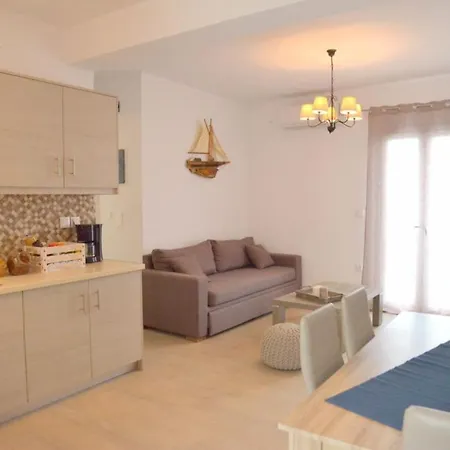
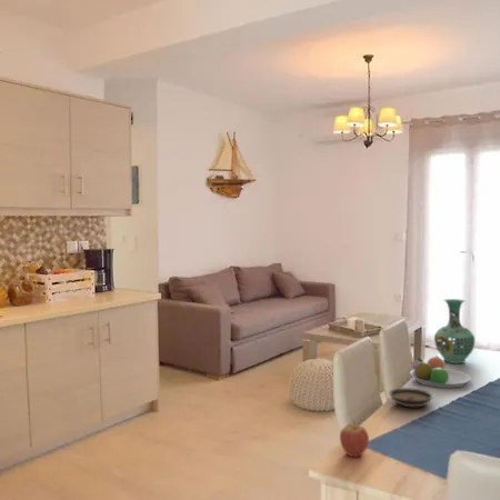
+ vase [433,298,476,364]
+ saucer [388,387,434,409]
+ fruit [339,418,370,458]
+ fruit bowl [409,356,472,389]
